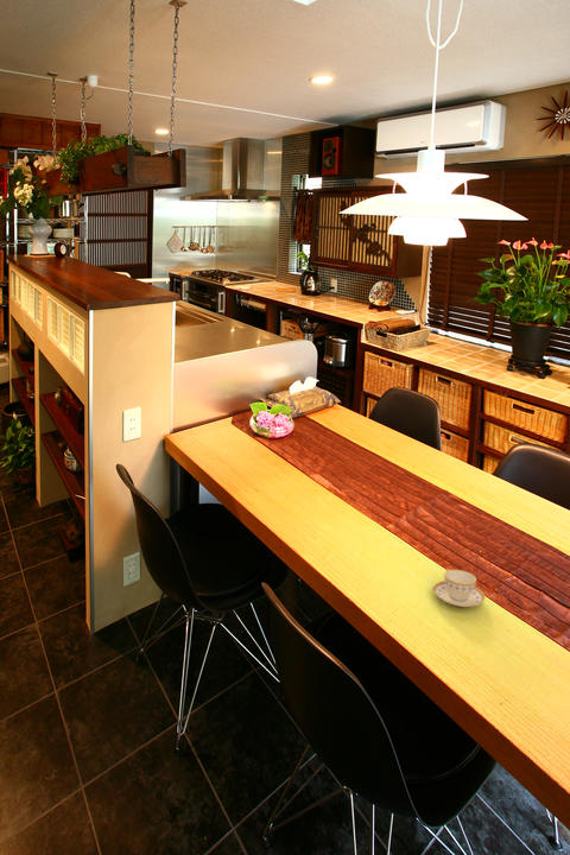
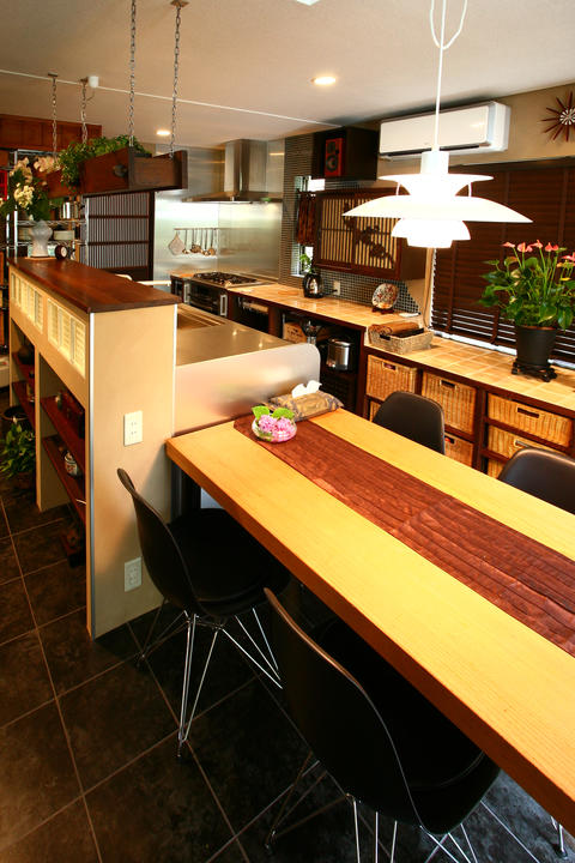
- teacup [432,568,487,608]
